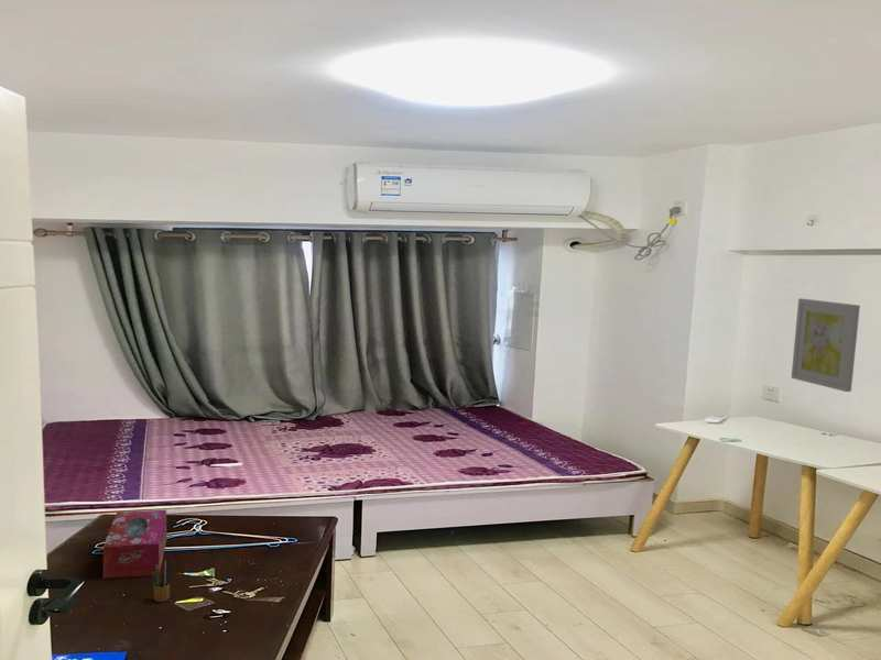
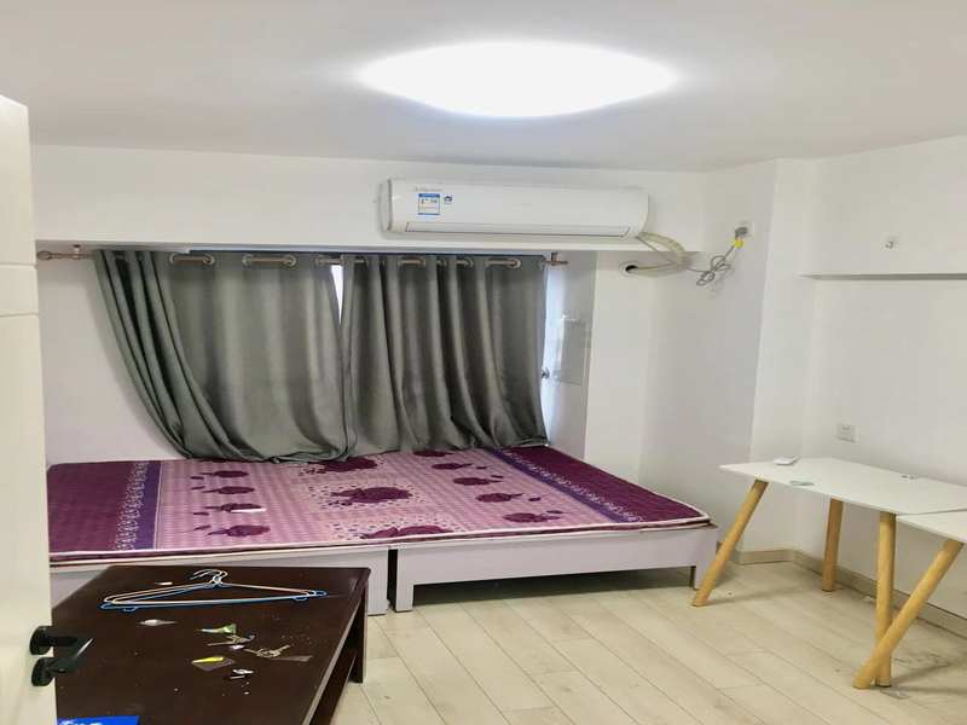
- pencil box [151,558,174,603]
- wall art [791,298,861,393]
- tissue box [102,509,167,580]
